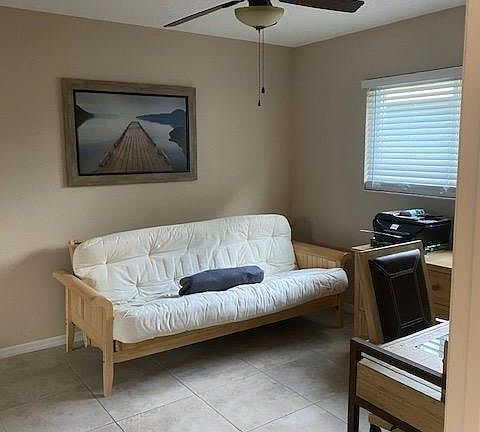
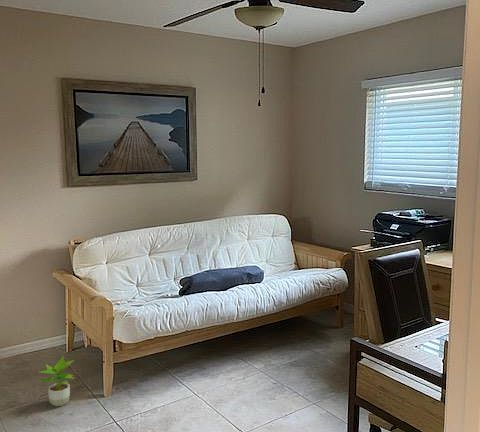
+ potted plant [37,355,76,407]
